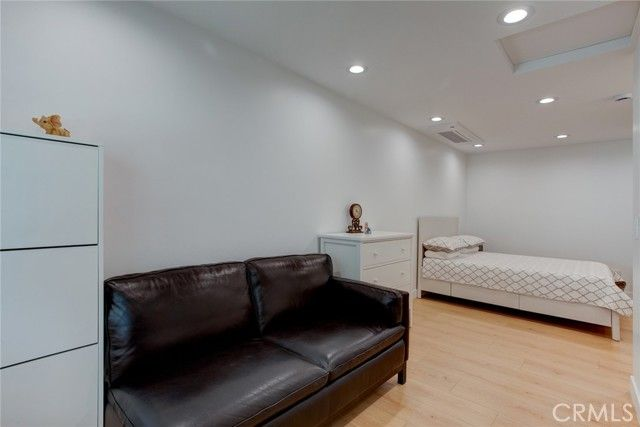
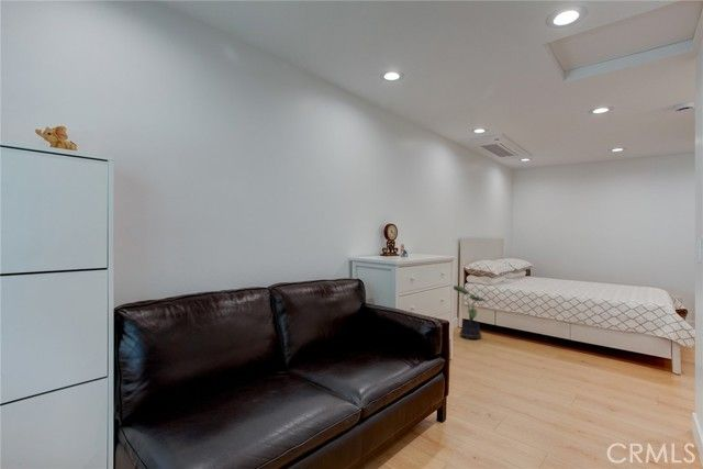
+ potted plant [453,284,487,340]
